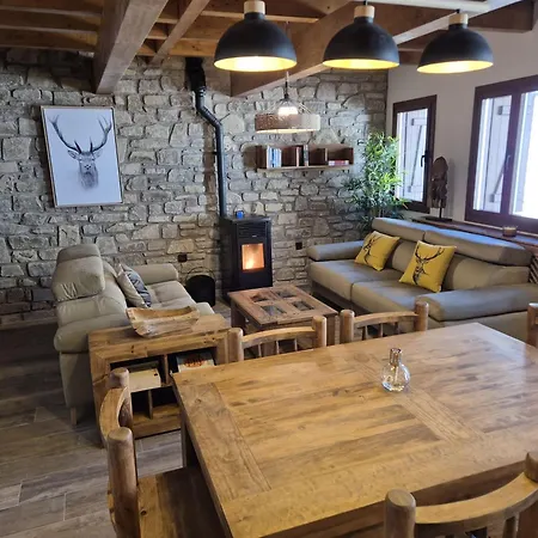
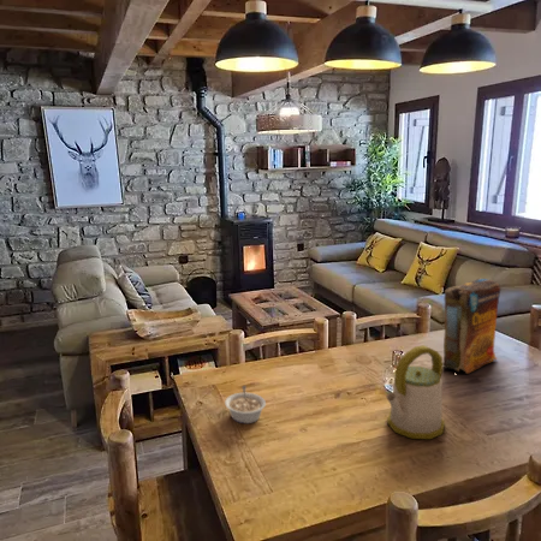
+ cereal box [442,278,501,375]
+ kettle [385,344,446,440]
+ legume [224,385,267,424]
